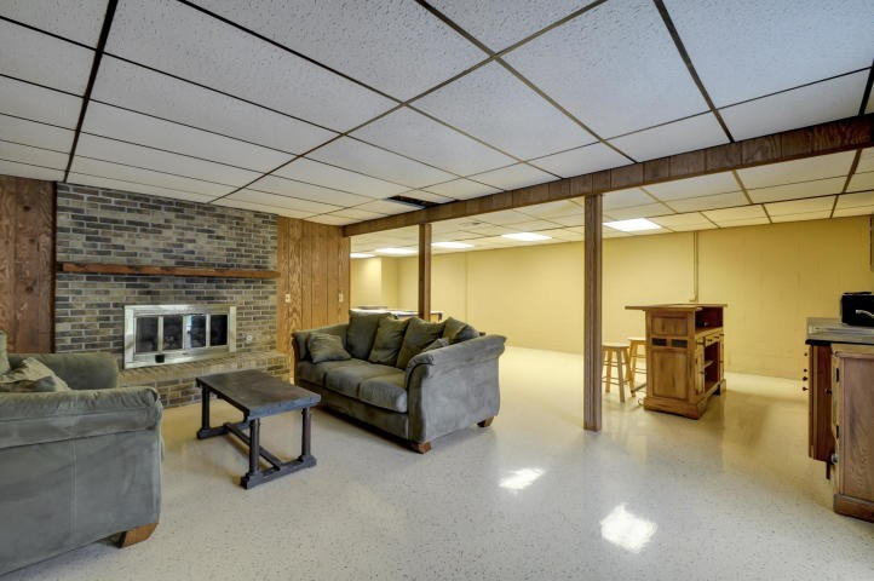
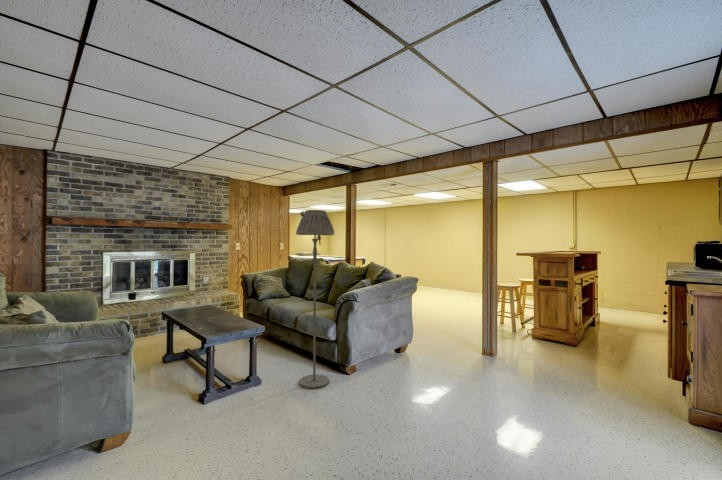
+ floor lamp [295,209,335,390]
